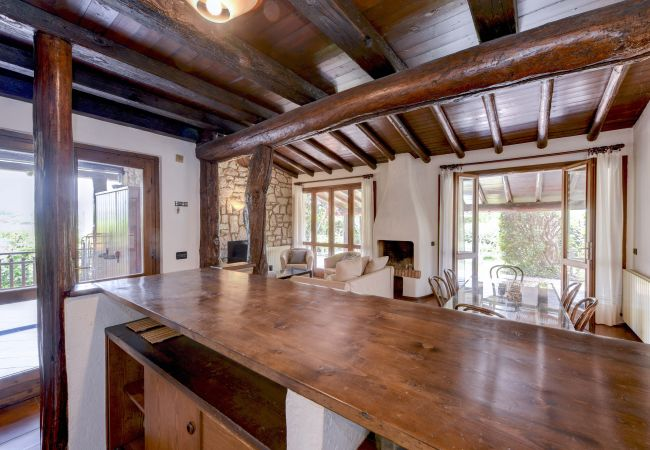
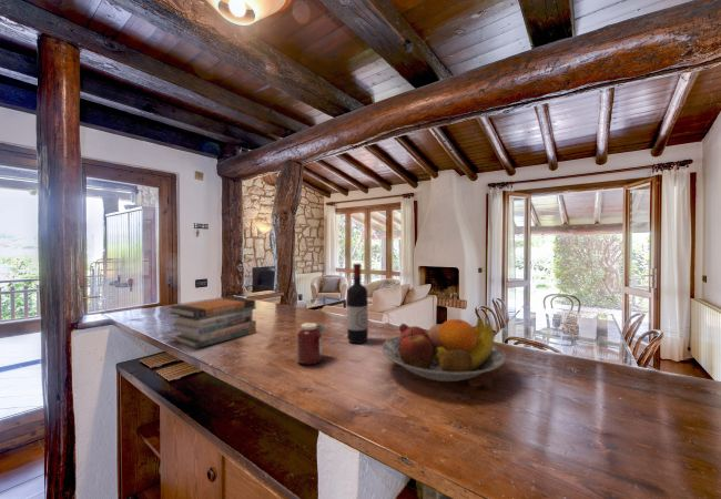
+ jar [296,322,331,366]
+ fruit bowl [380,317,507,383]
+ wine bottle [346,263,369,344]
+ book stack [169,296,257,349]
